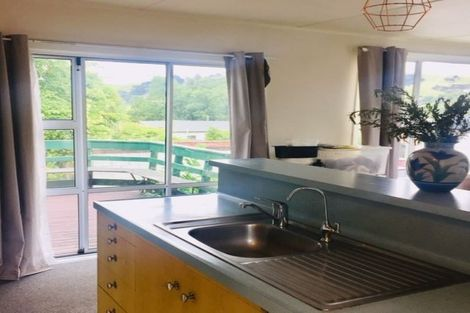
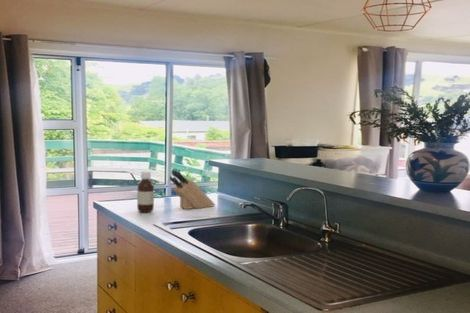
+ knife block [169,168,216,210]
+ bottle [136,170,155,213]
